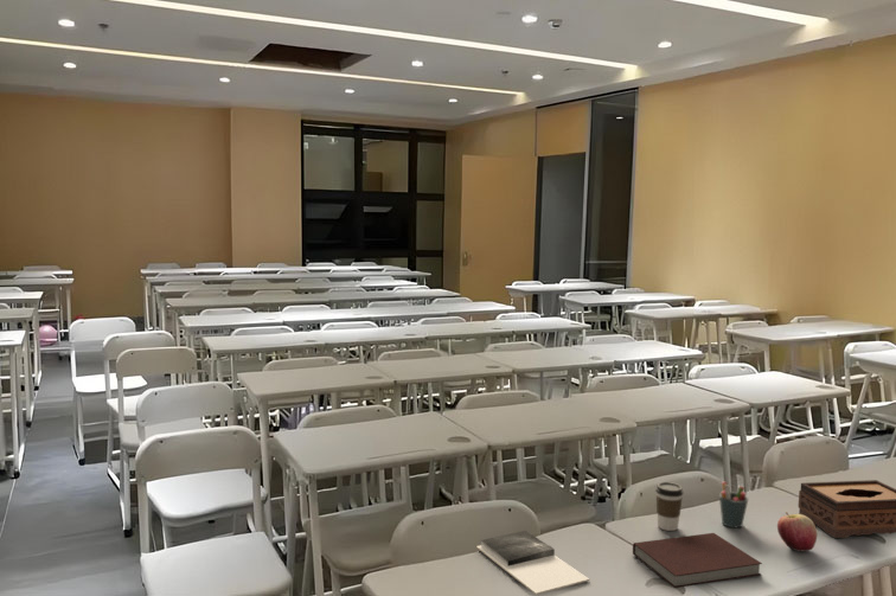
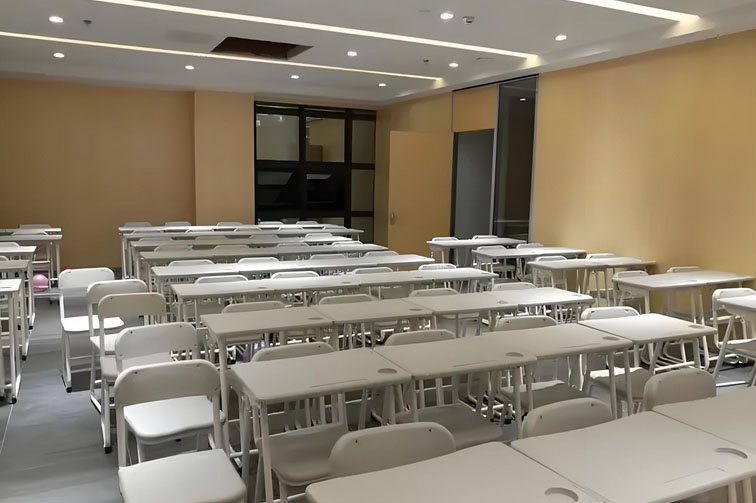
- coffee cup [654,481,684,532]
- apple [776,511,818,553]
- notebook [632,532,763,589]
- pen holder [718,481,749,528]
- book [475,530,590,596]
- tissue box [798,479,896,539]
